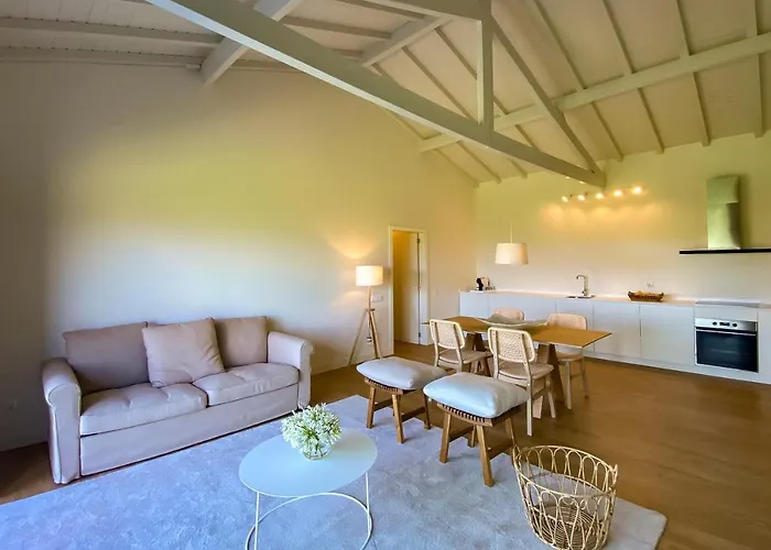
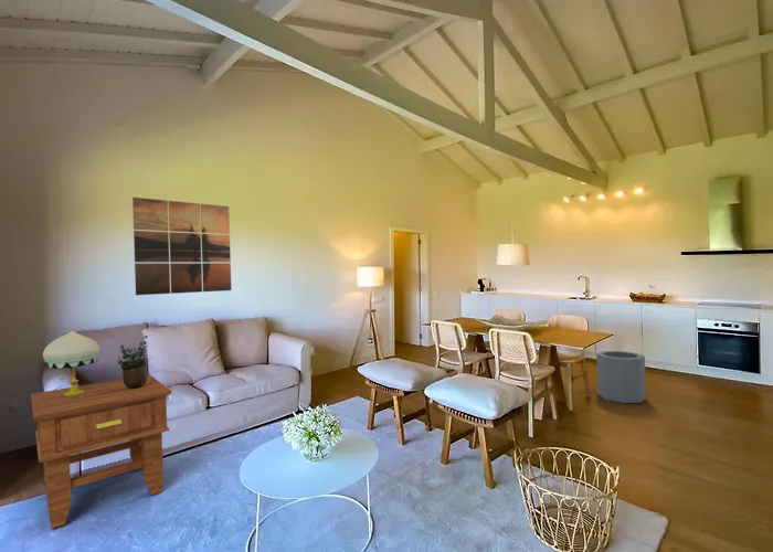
+ table lamp [42,330,100,396]
+ trash can [595,350,647,404]
+ wall art [131,197,232,296]
+ potted plant [116,335,149,389]
+ side table [30,373,172,530]
